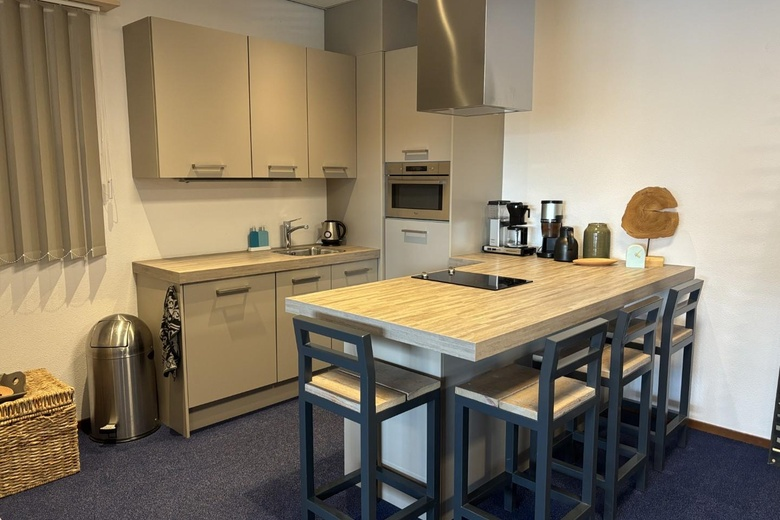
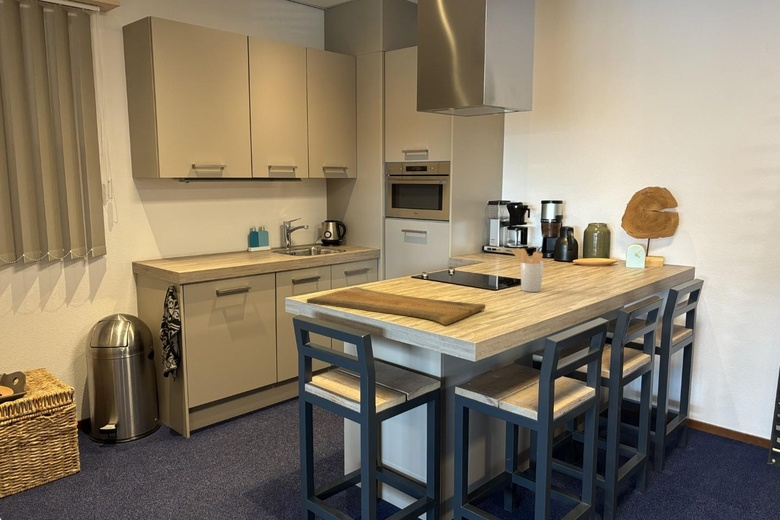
+ cutting board [306,286,486,326]
+ utensil holder [510,247,545,293]
